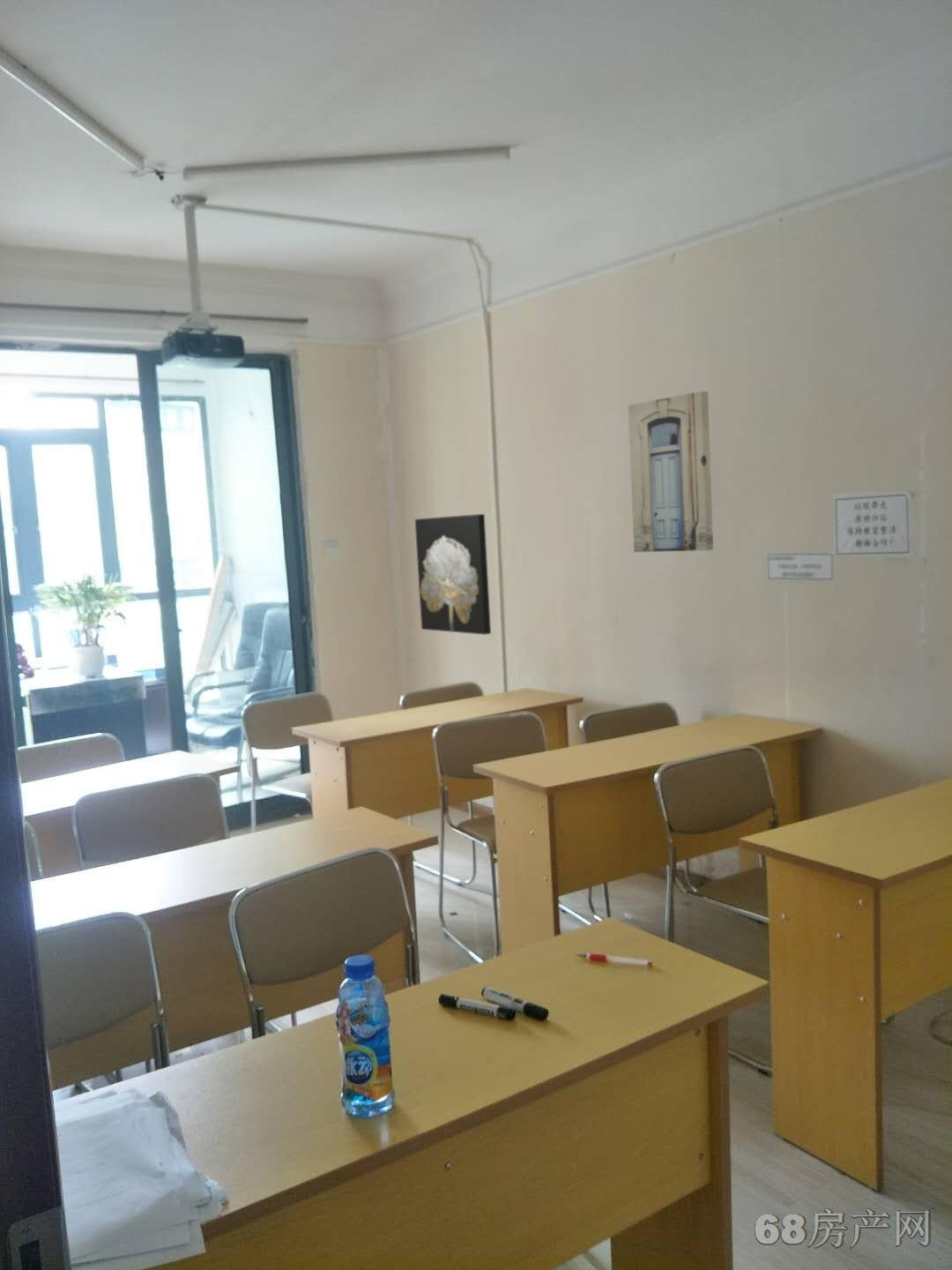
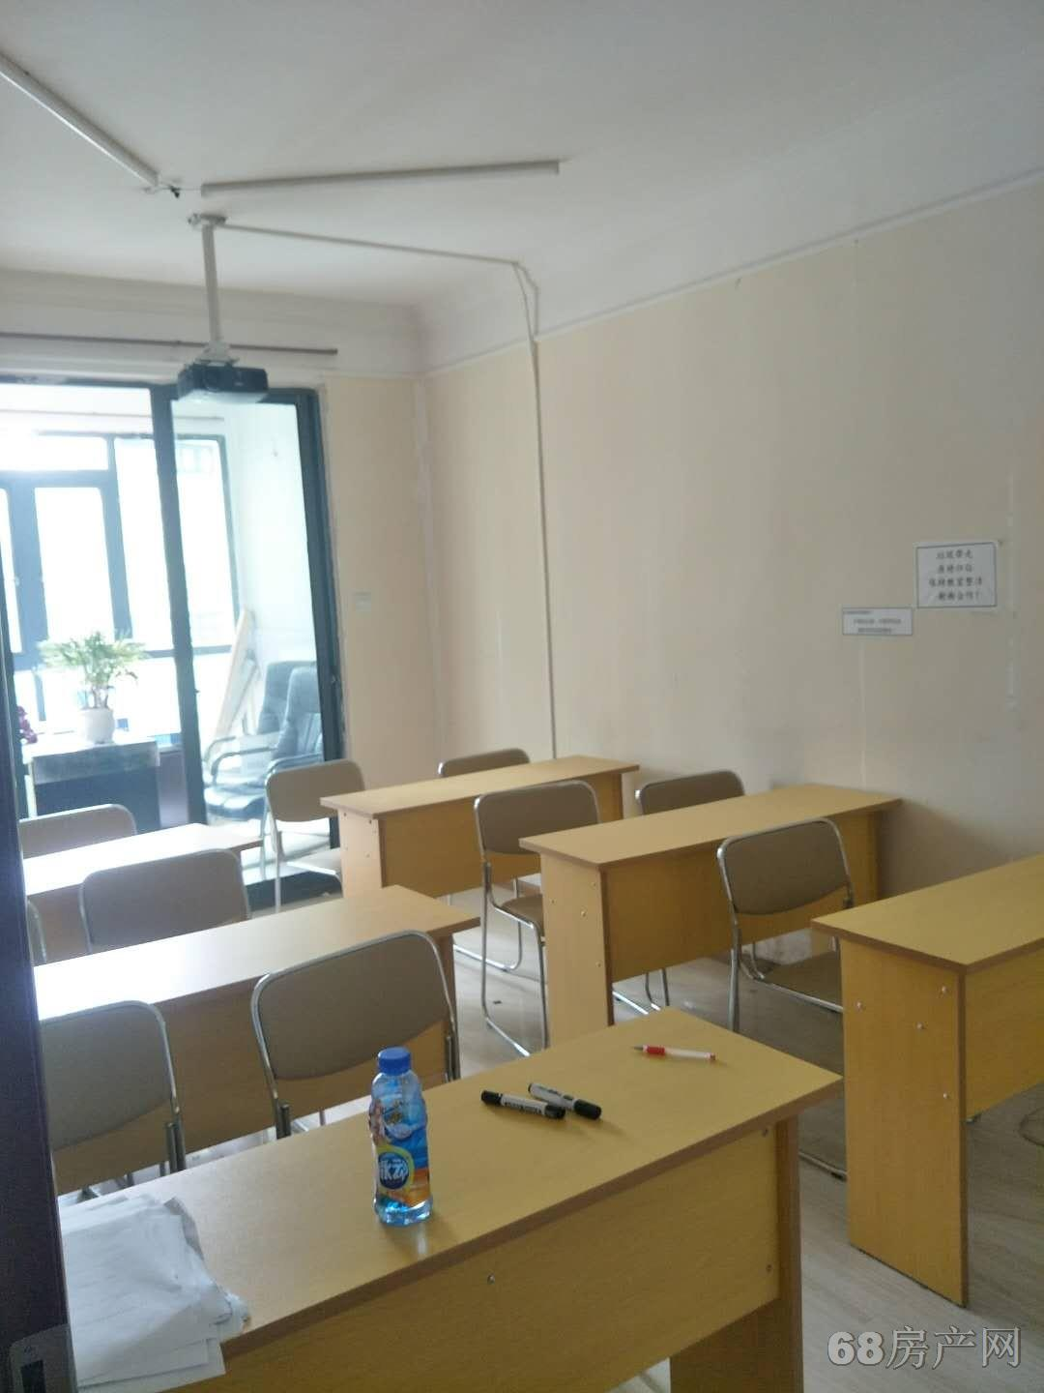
- wall art [628,391,714,553]
- wall art [414,513,492,636]
